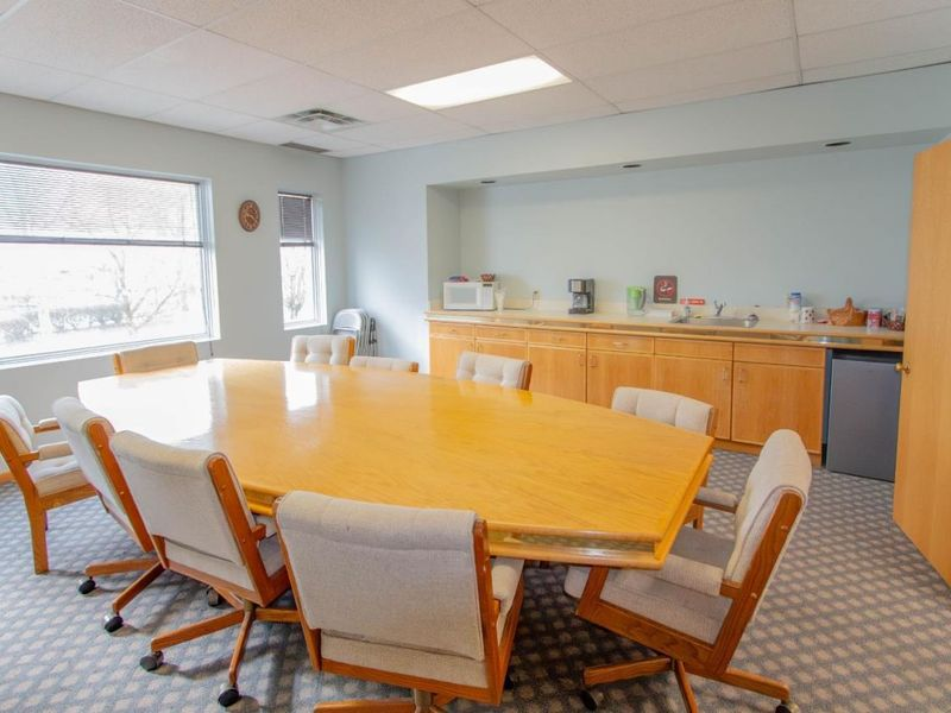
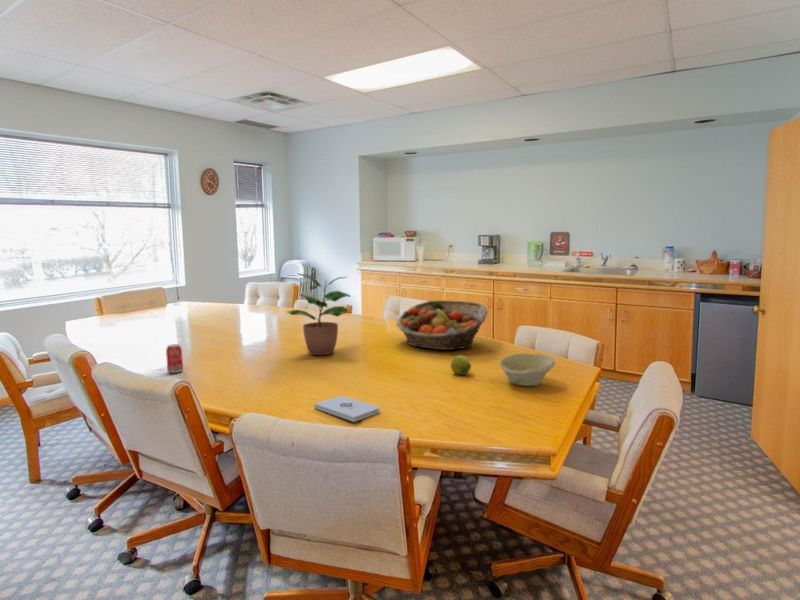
+ beverage can [165,343,184,374]
+ fruit basket [395,299,489,351]
+ apple [450,354,472,376]
+ bowl [498,352,556,387]
+ potted plant [286,272,351,356]
+ notepad [313,395,381,423]
